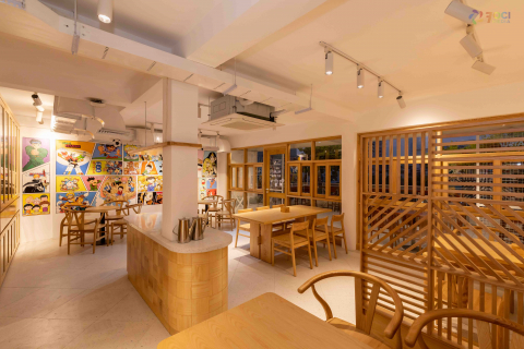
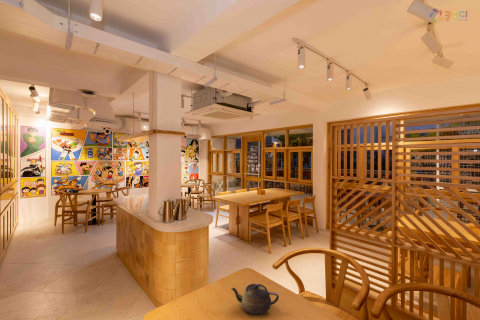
+ teapot [230,283,280,316]
